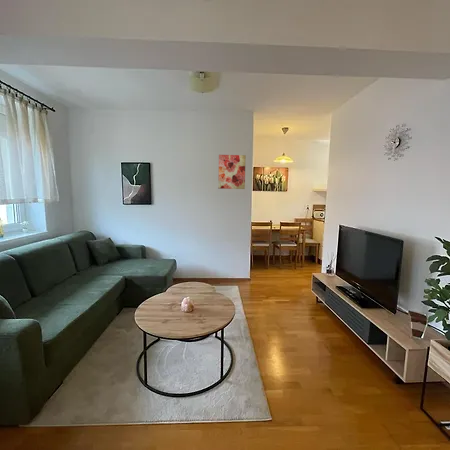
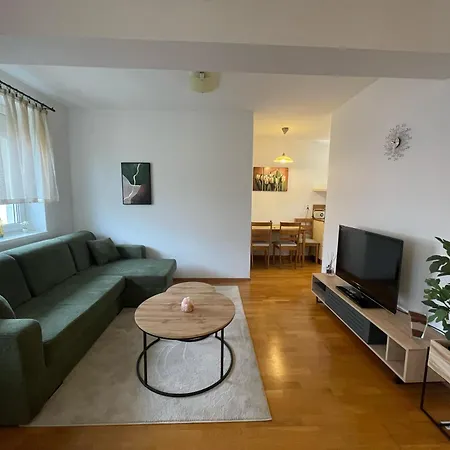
- wall art [217,154,247,190]
